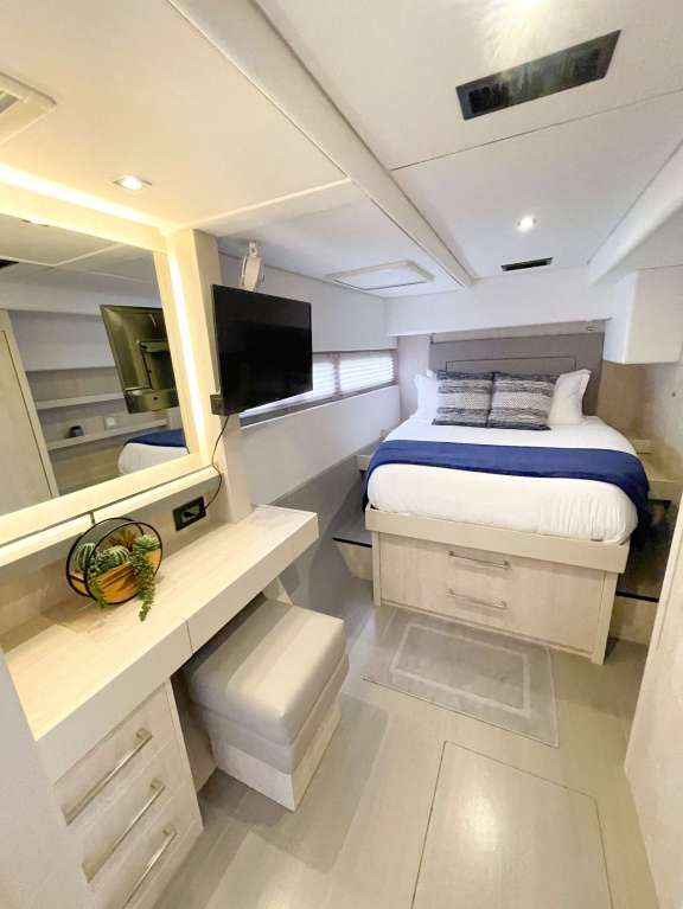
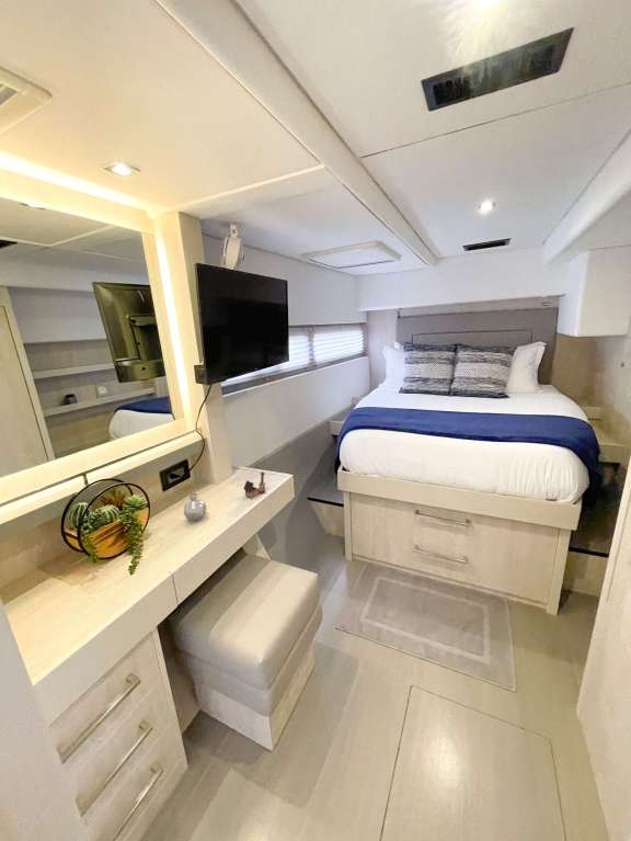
+ potion bottle [183,491,207,522]
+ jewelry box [242,471,266,499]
